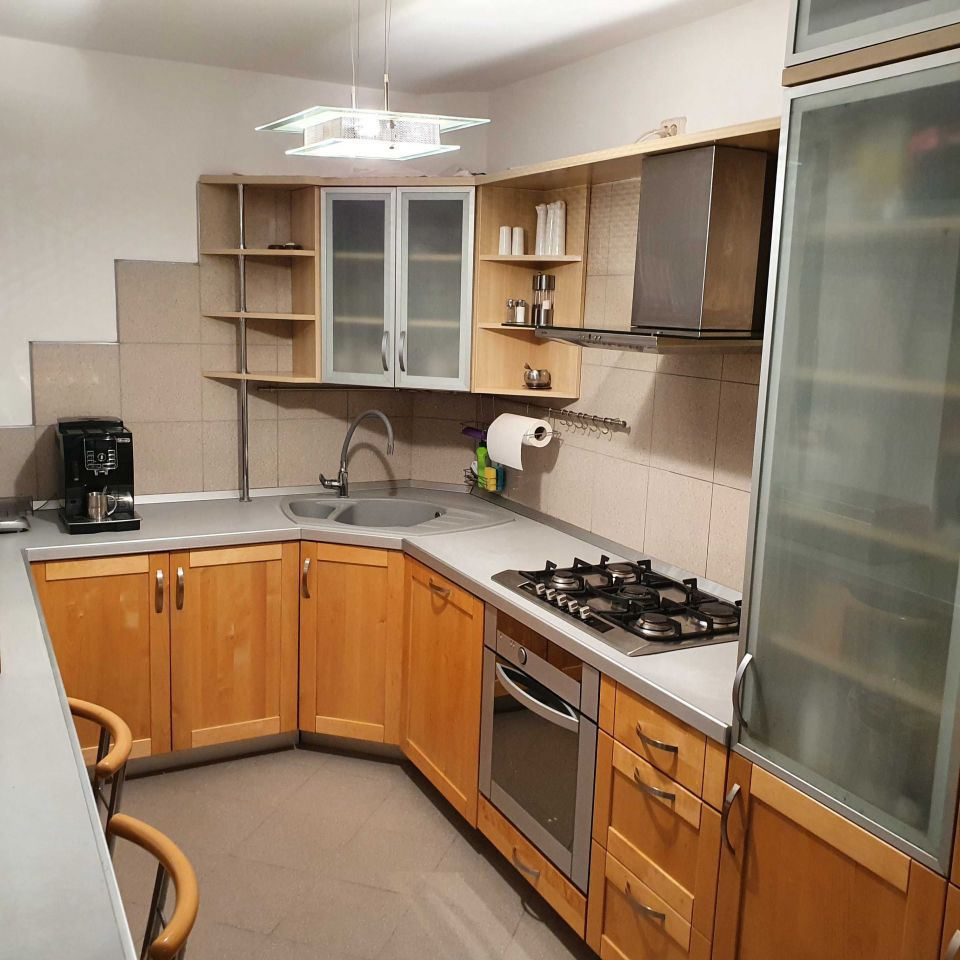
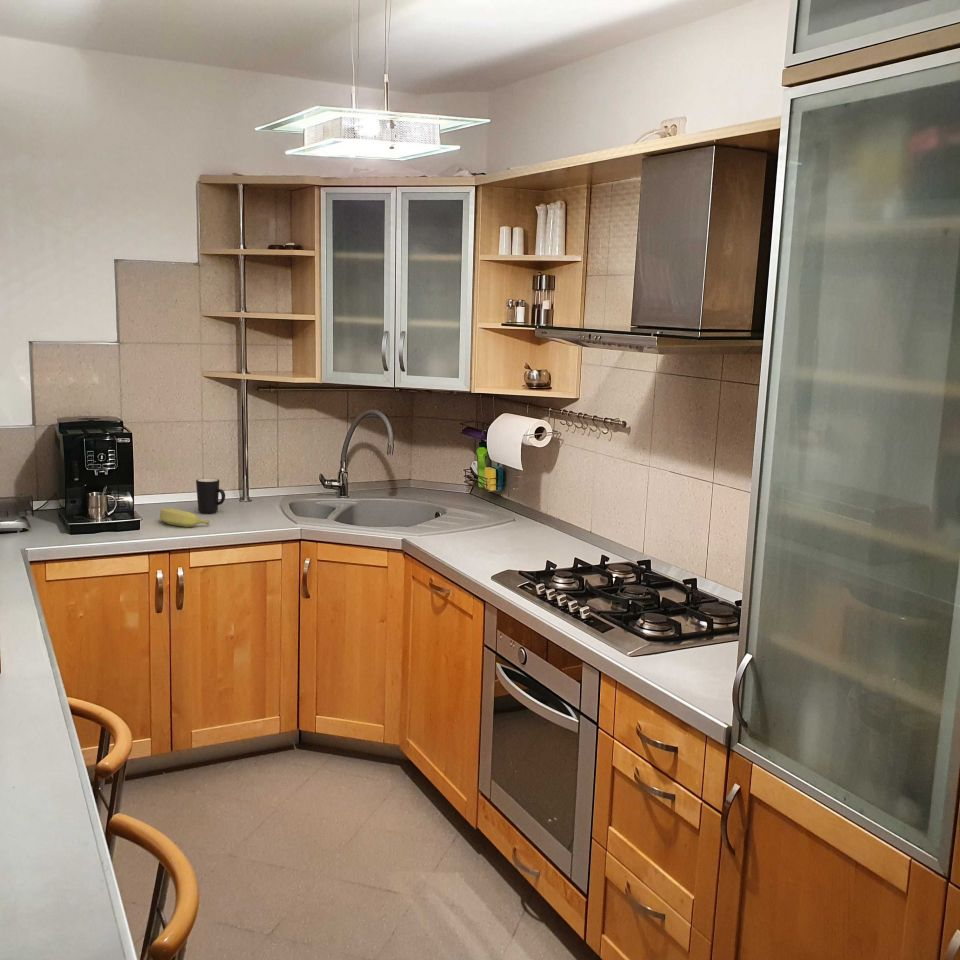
+ banana [159,507,211,528]
+ mug [195,477,226,514]
